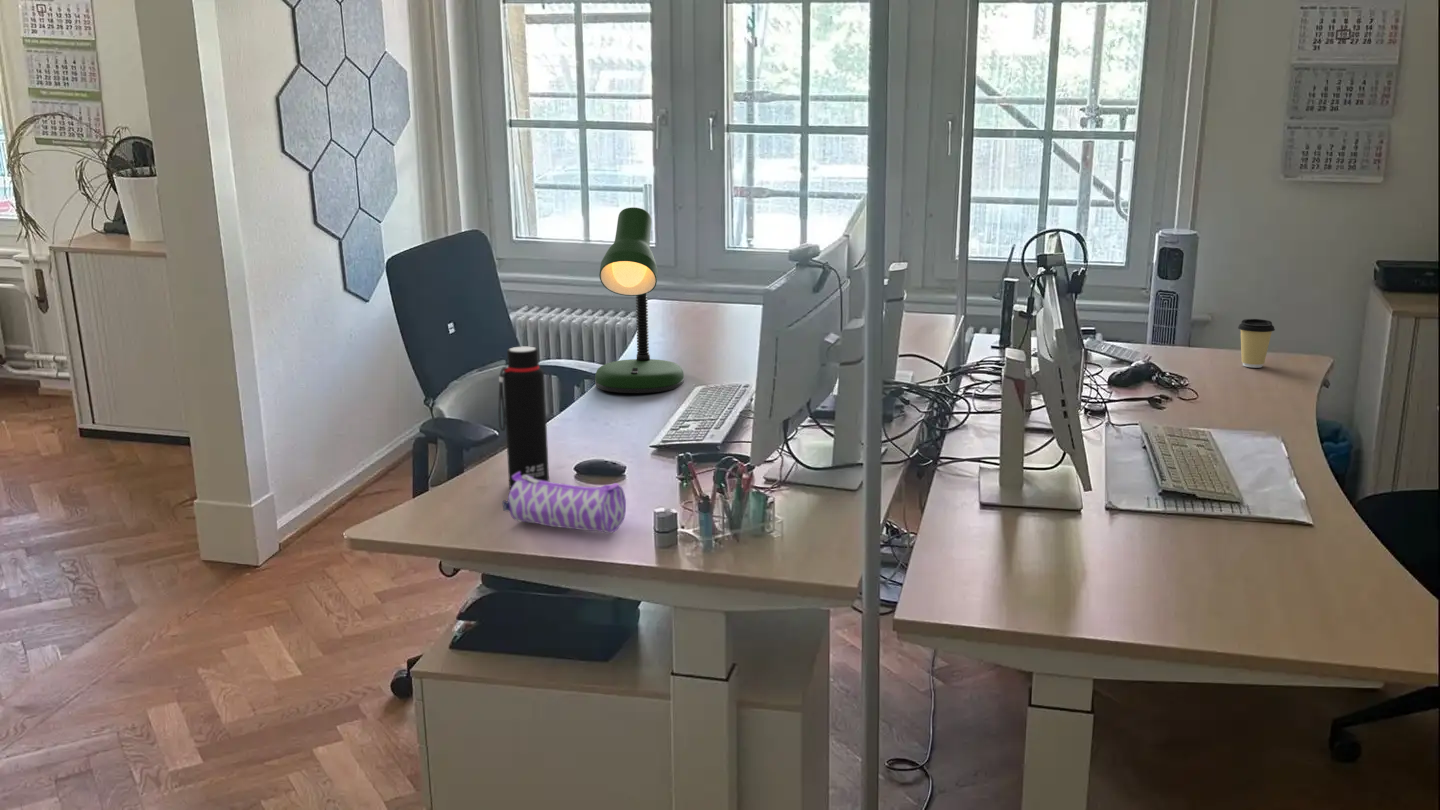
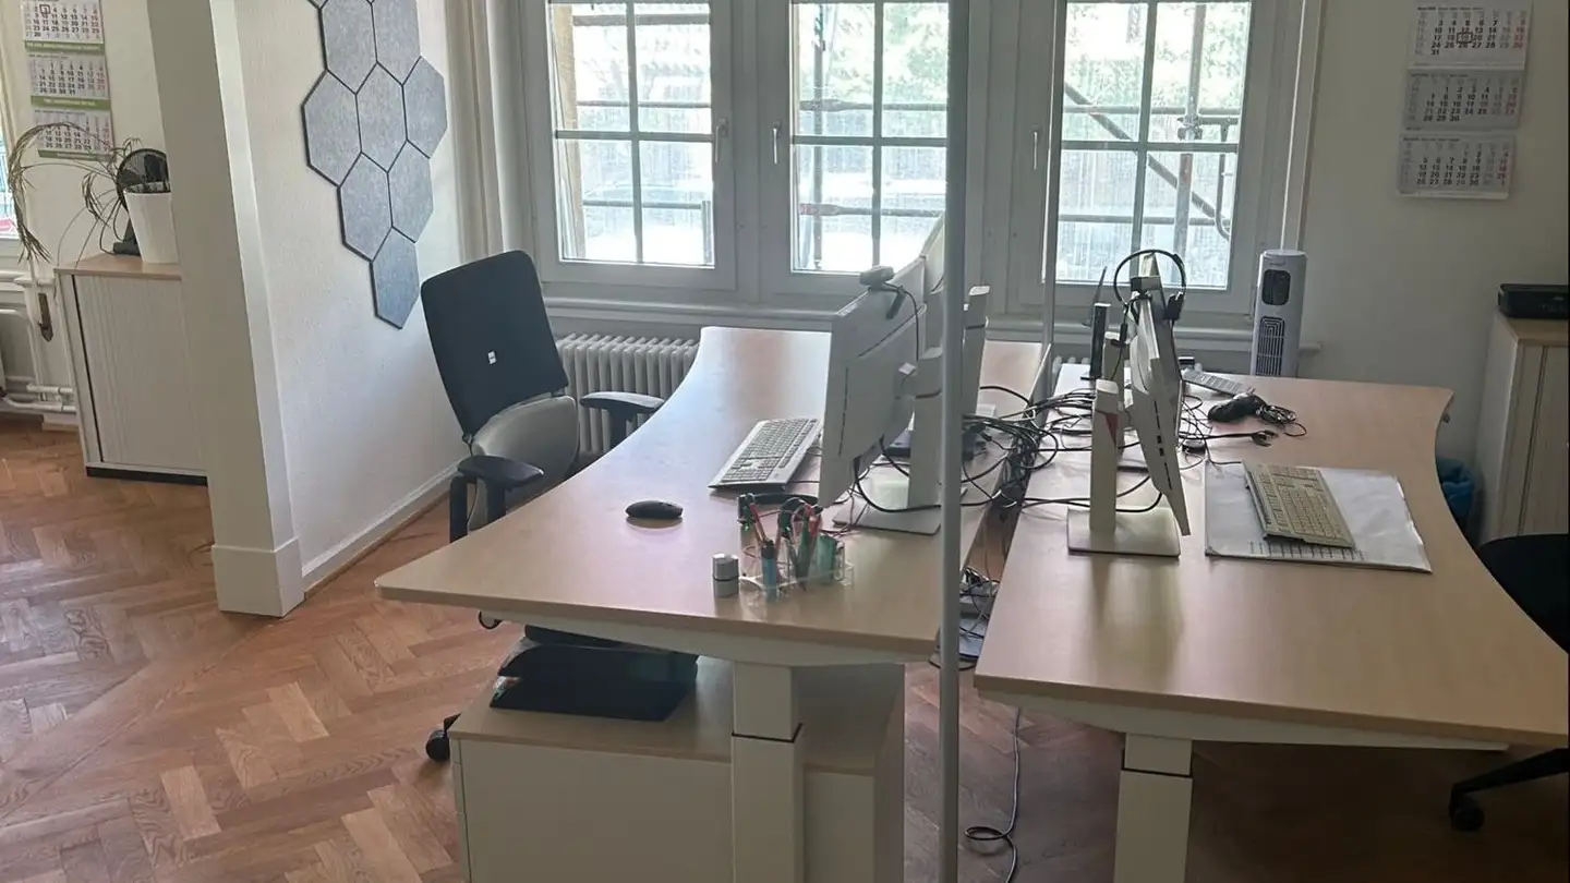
- pencil case [501,472,627,534]
- desk lamp [594,206,685,394]
- coffee cup [1237,318,1276,369]
- water bottle [497,345,550,489]
